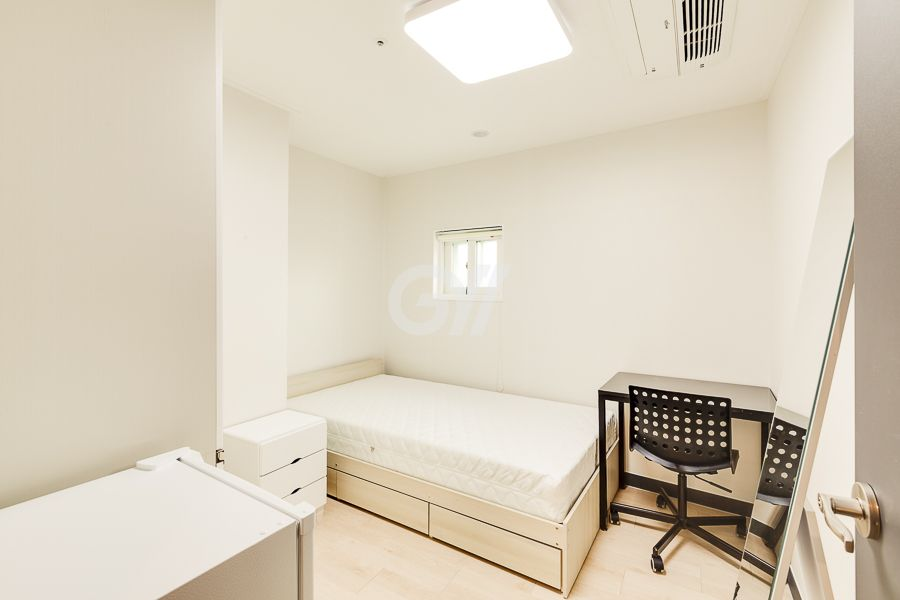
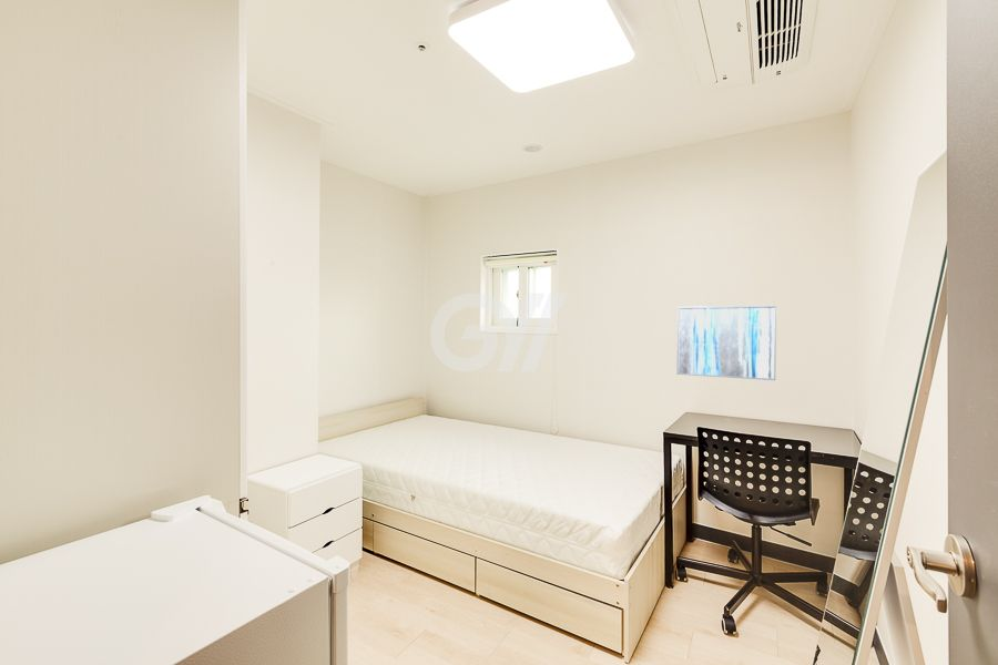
+ wall art [675,305,777,381]
